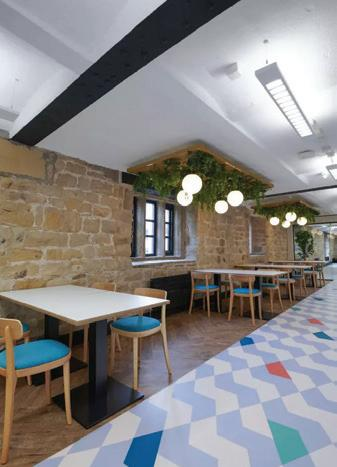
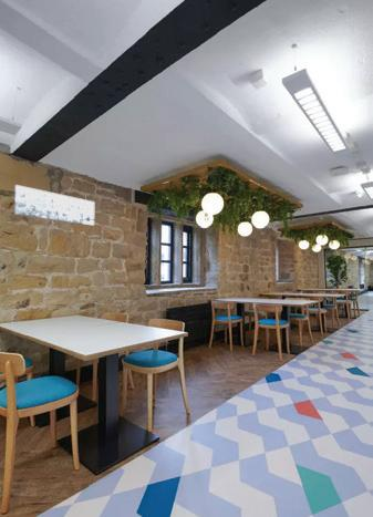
+ wall art [12,184,96,227]
